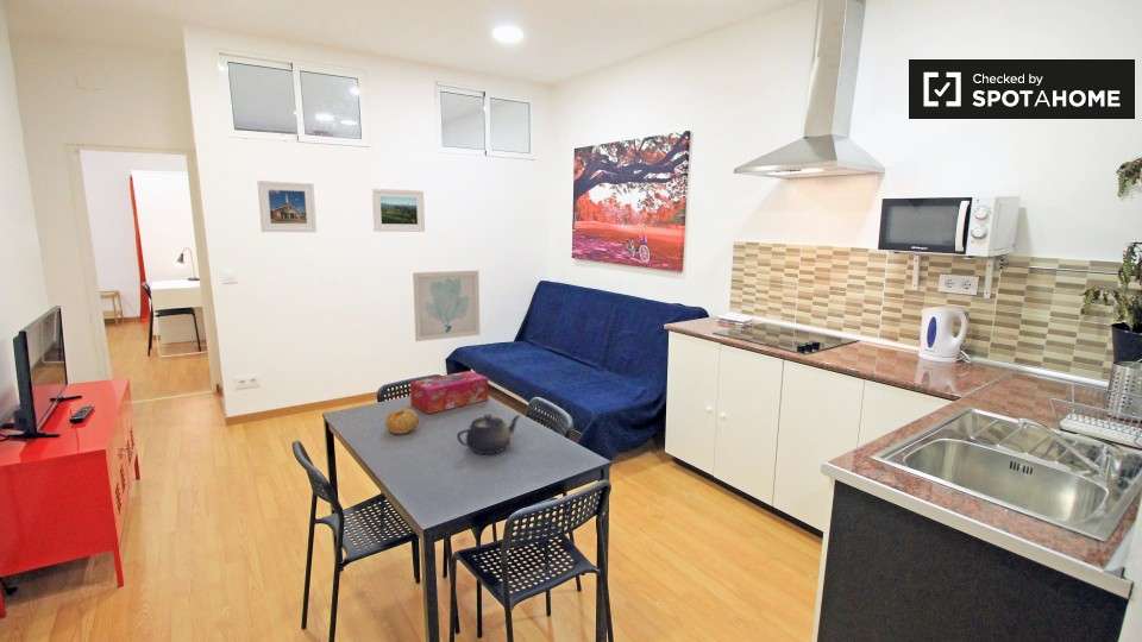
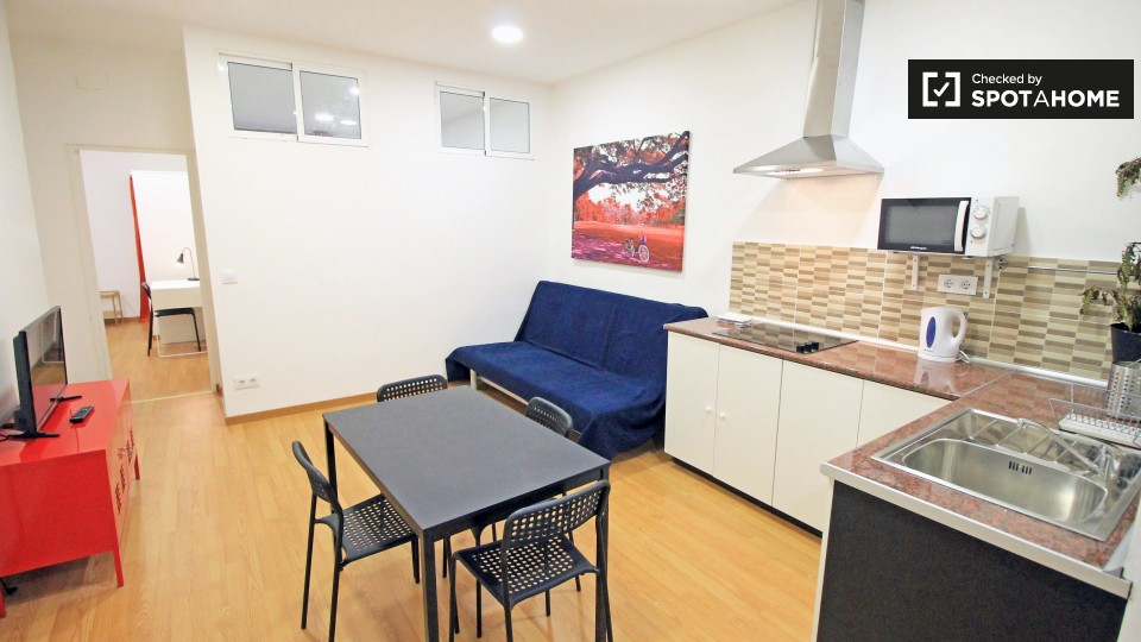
- tissue box [409,370,490,415]
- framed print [256,180,318,233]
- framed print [371,188,426,233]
- fruit [384,407,420,435]
- teapot [456,413,522,455]
- wall art [412,270,481,342]
